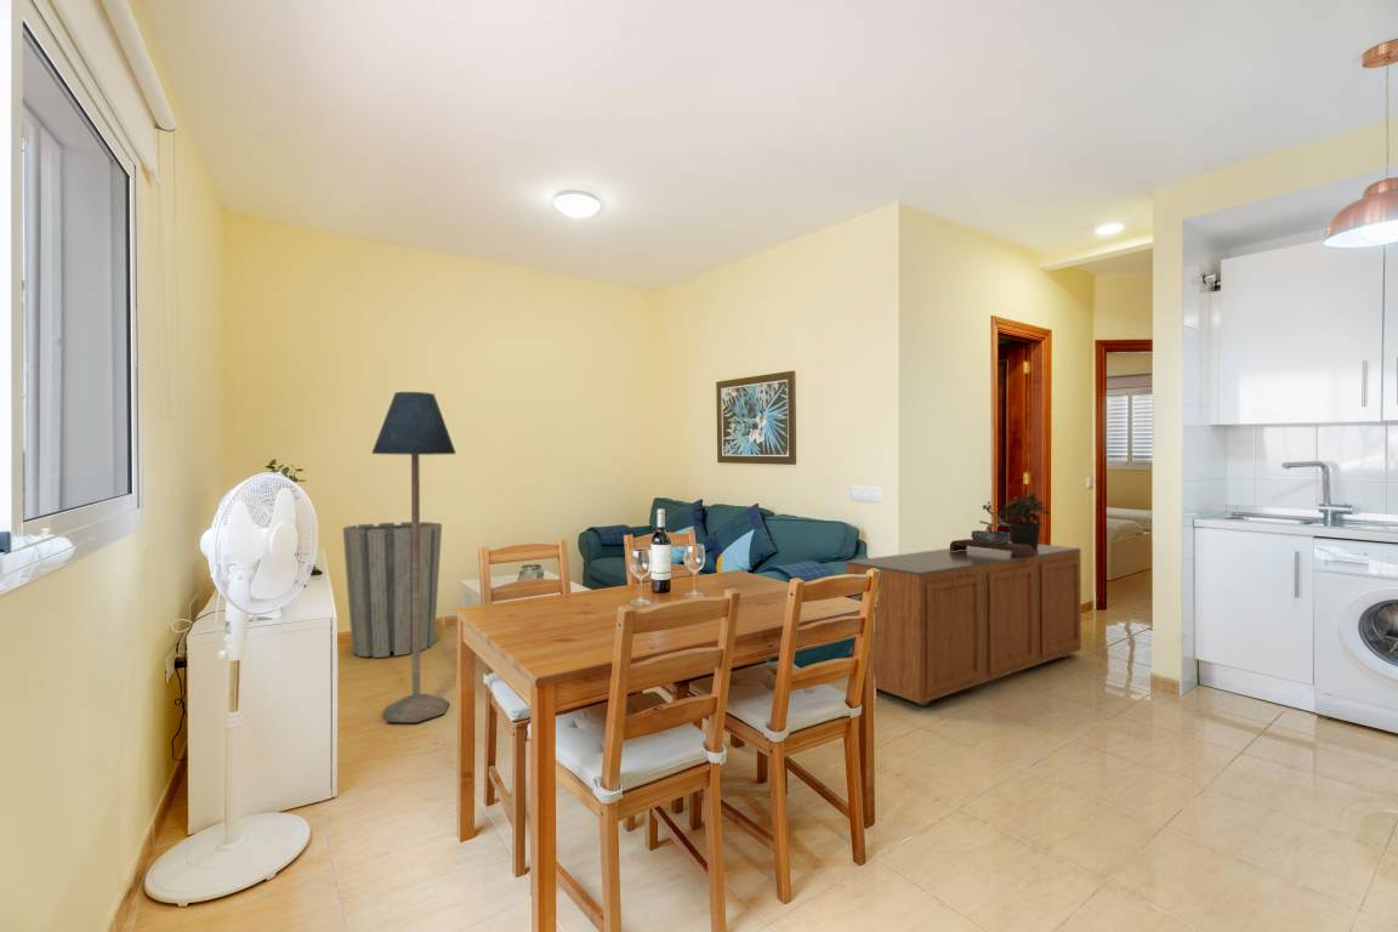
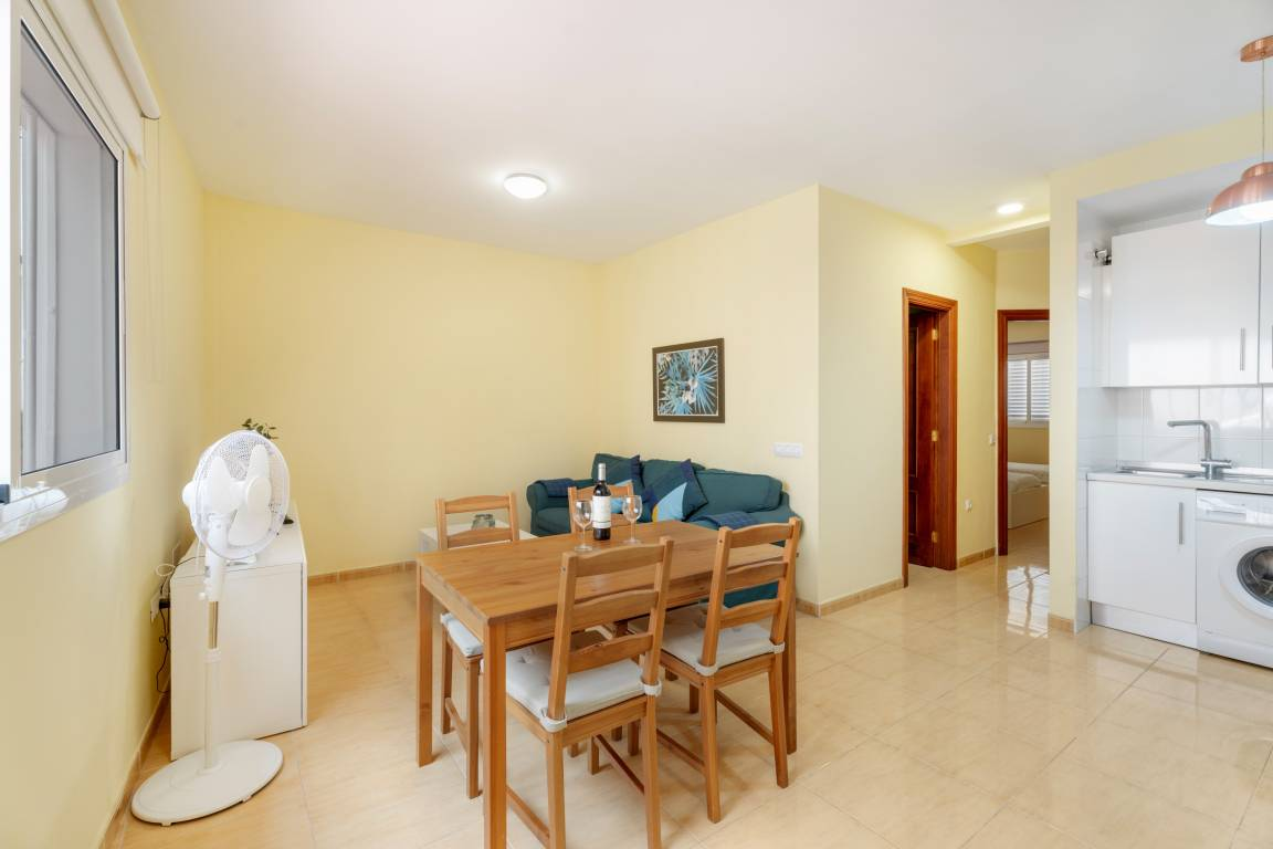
- bonsai tree [949,500,1034,559]
- potted plant [995,491,1051,549]
- sideboard [845,540,1082,707]
- floor lamp [370,391,458,723]
- trash can [342,521,443,659]
